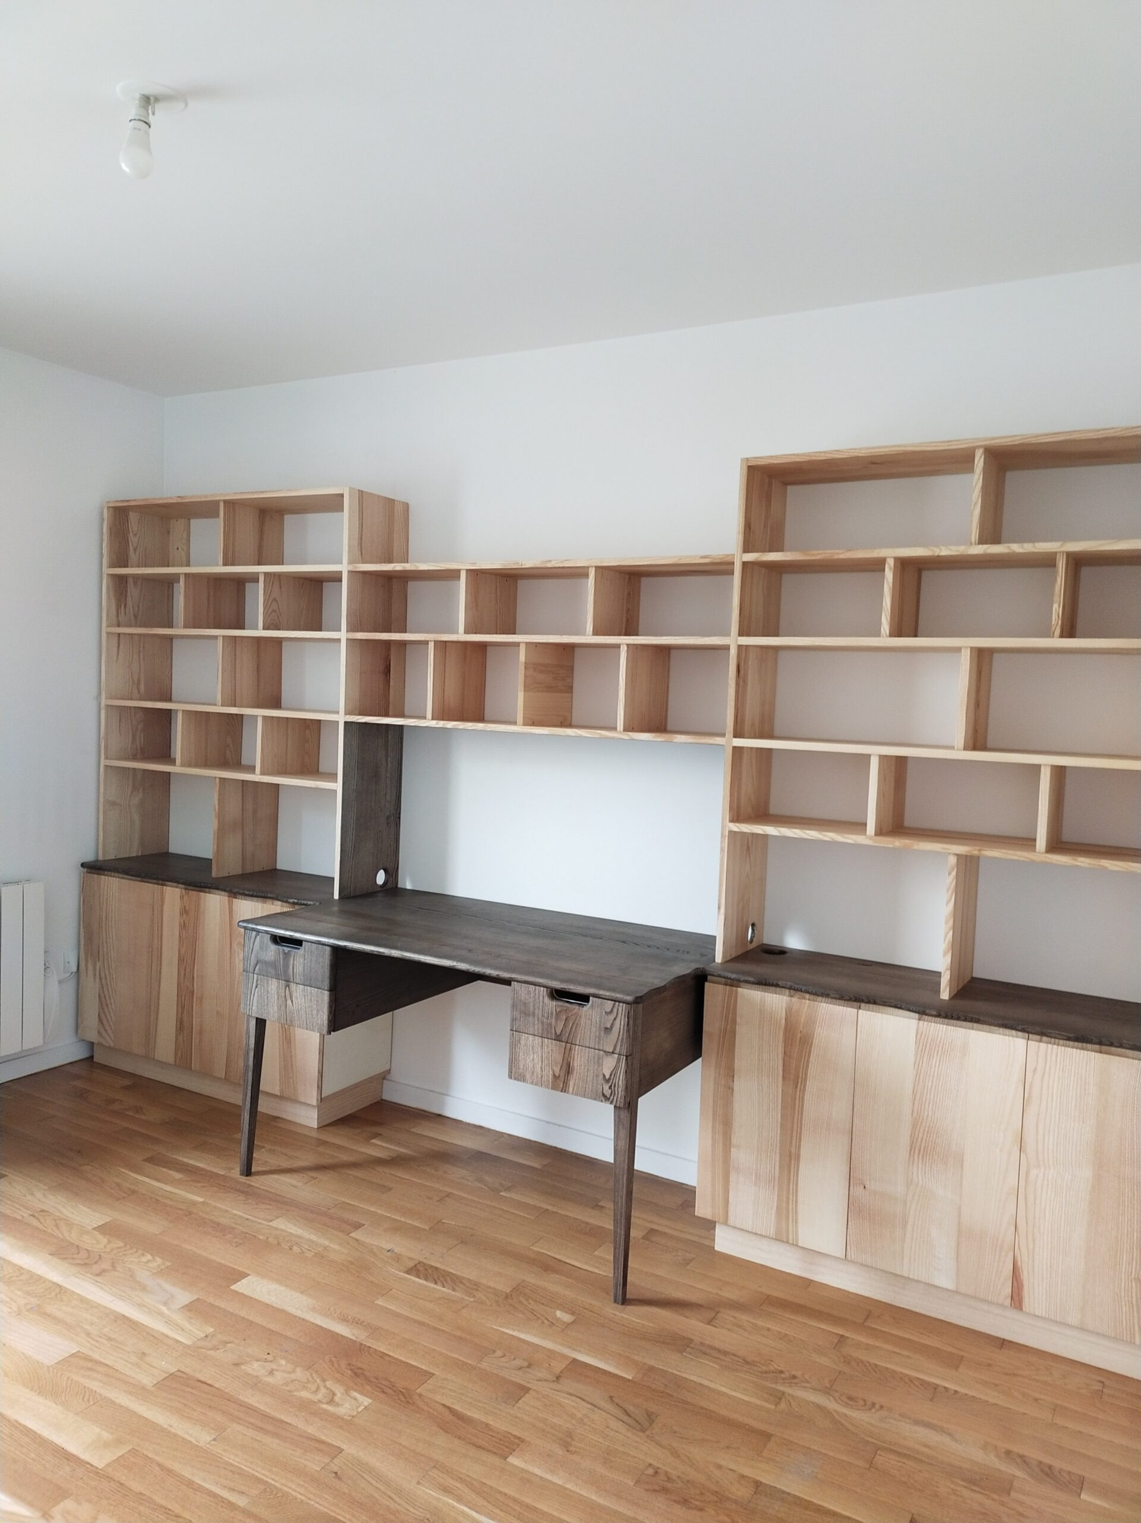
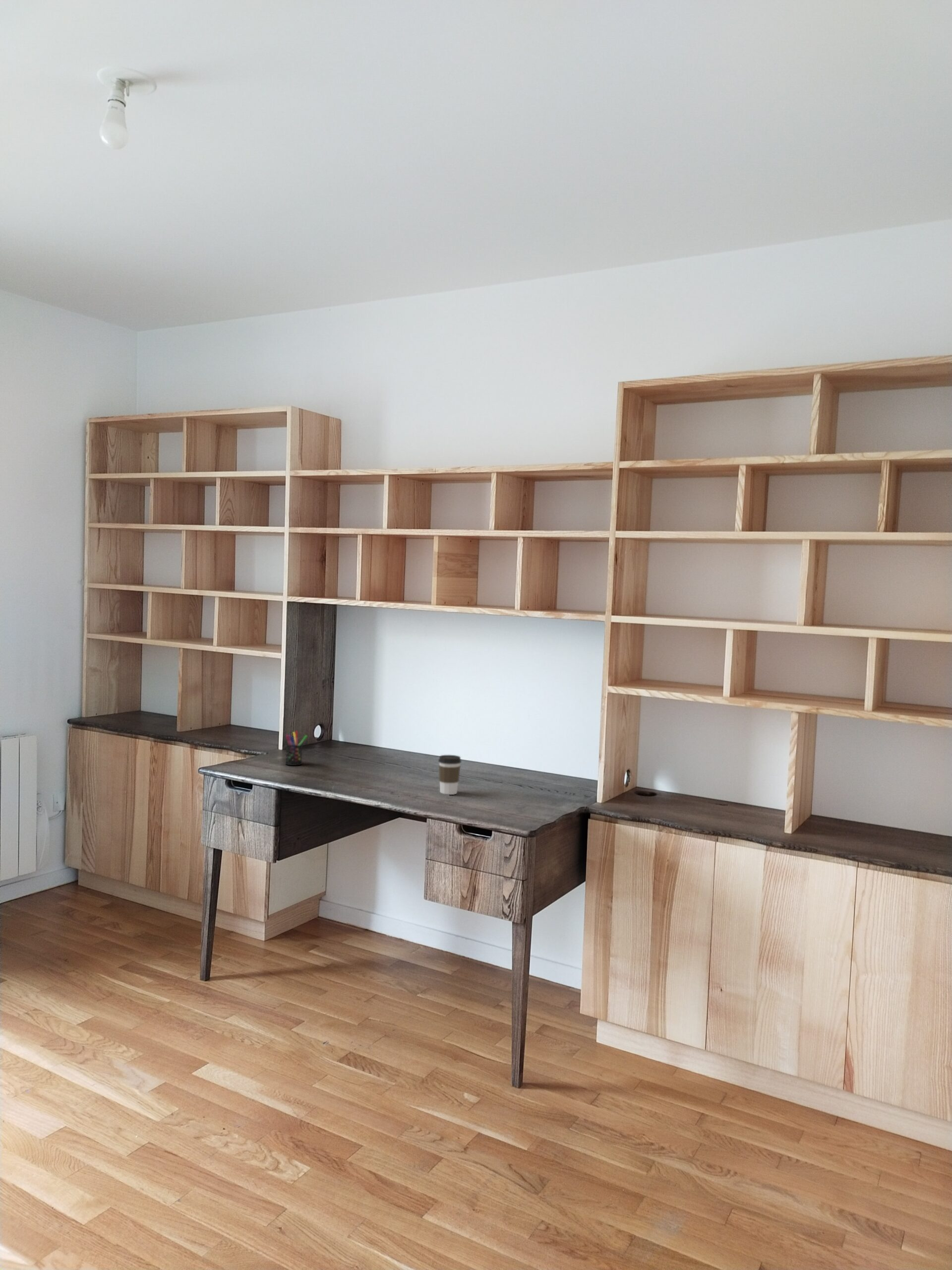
+ pen holder [285,731,308,766]
+ coffee cup [438,755,462,795]
